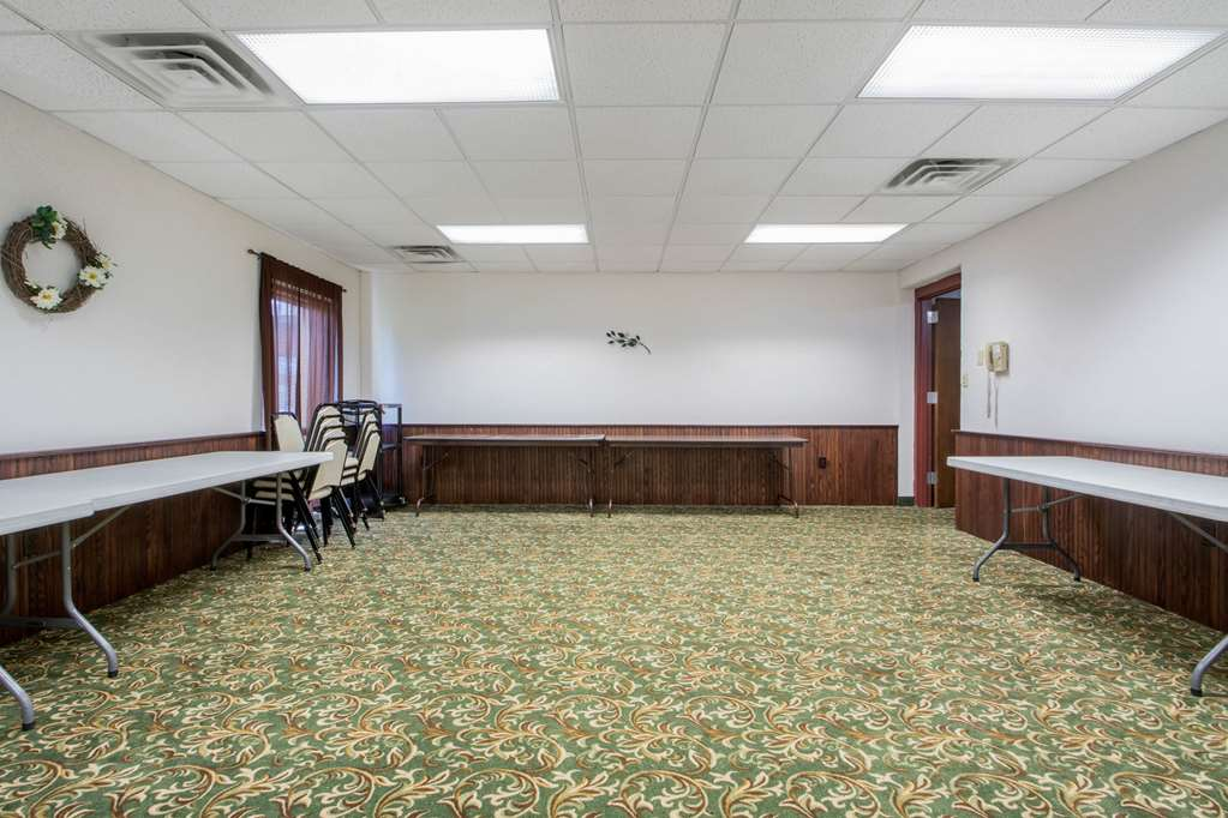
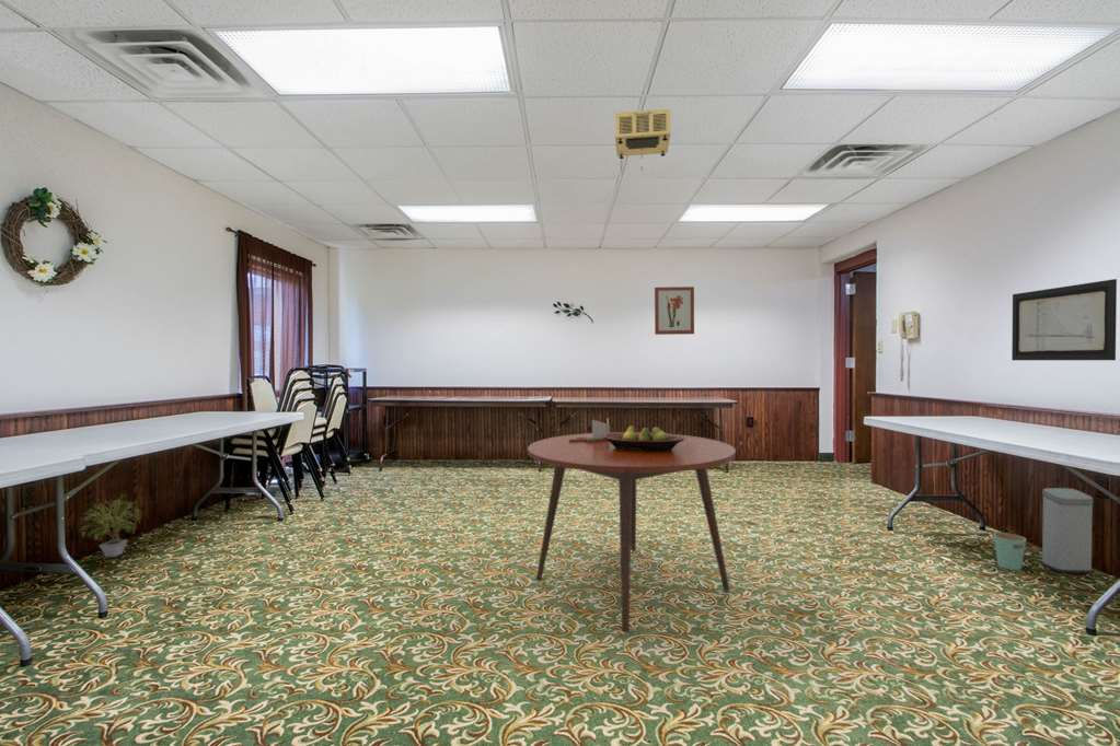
+ wall art [654,285,695,336]
+ fruit bowl [603,424,684,452]
+ potted plant [79,493,141,558]
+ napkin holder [569,418,611,443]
+ wall art [1011,278,1118,361]
+ dining table [527,431,737,633]
+ trash can [993,487,1094,574]
+ projector [614,107,671,172]
